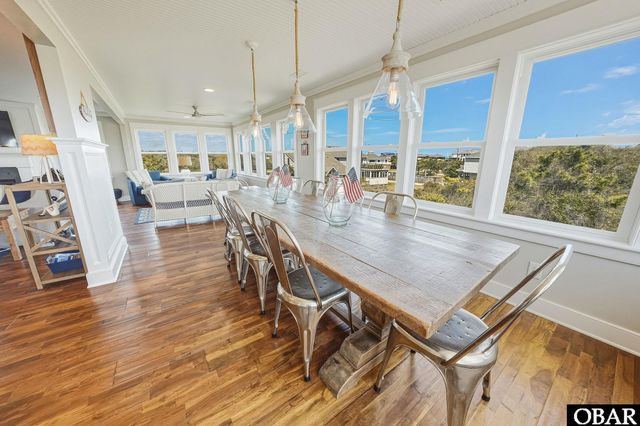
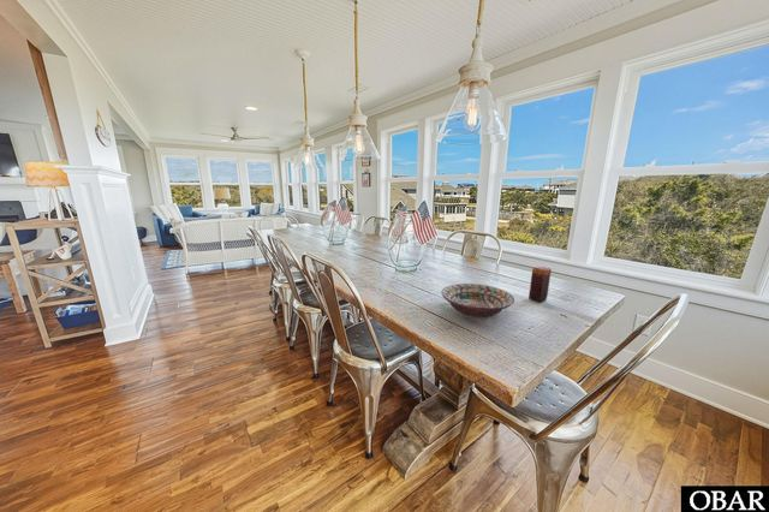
+ decorative bowl [440,282,515,318]
+ candle [527,266,553,303]
